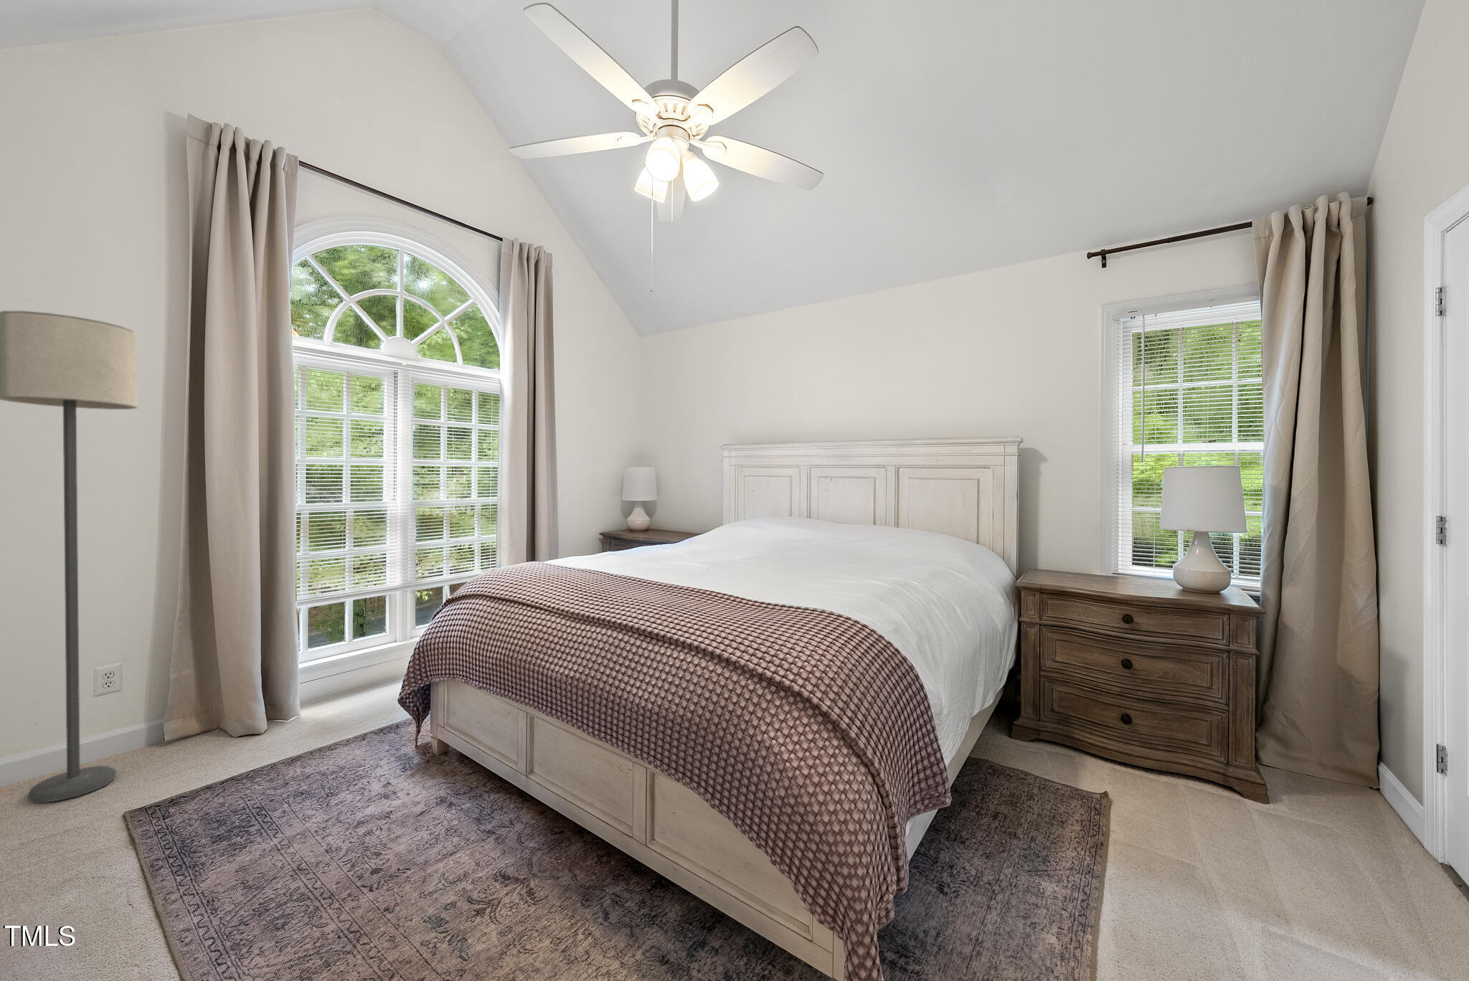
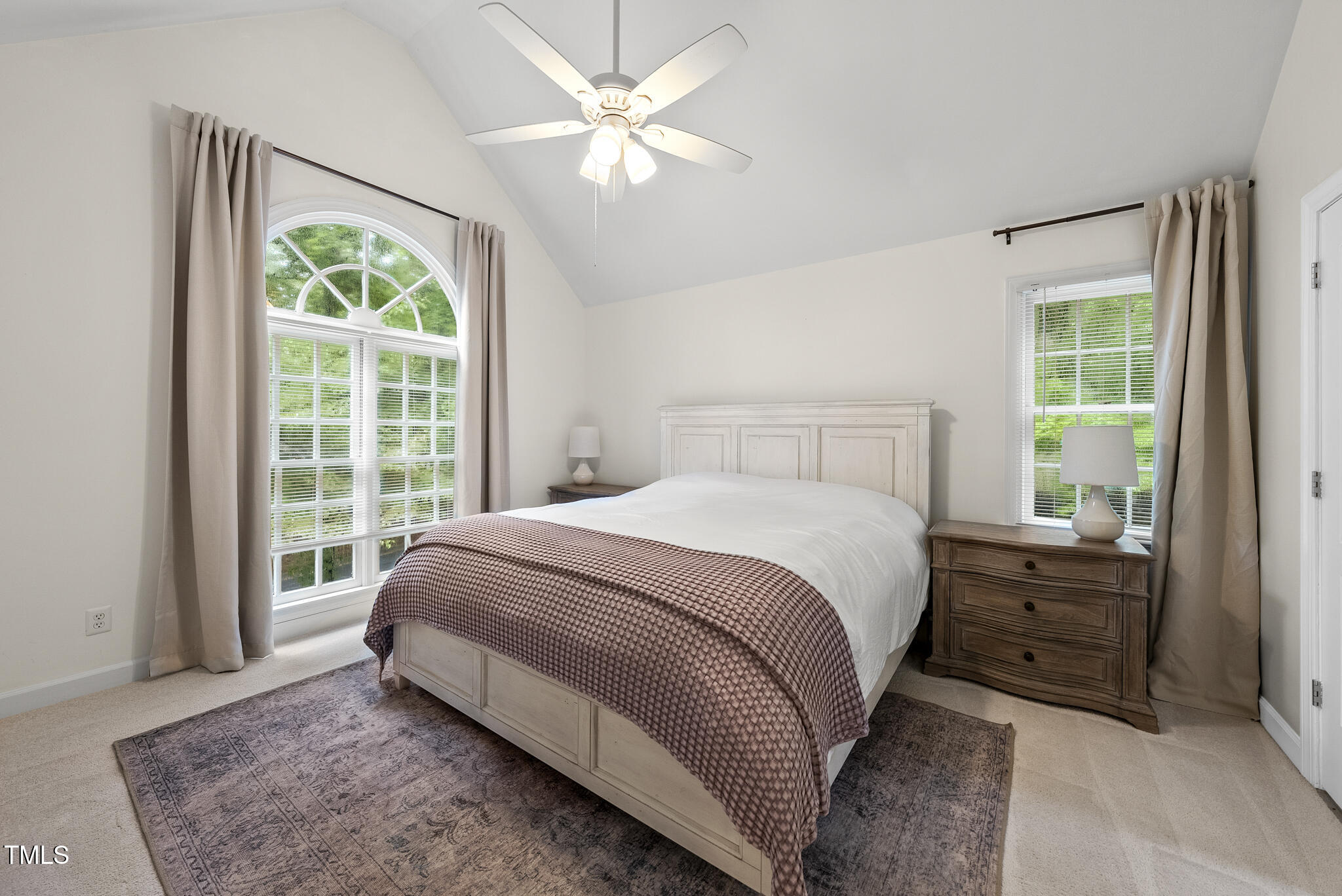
- lamp [0,311,139,804]
